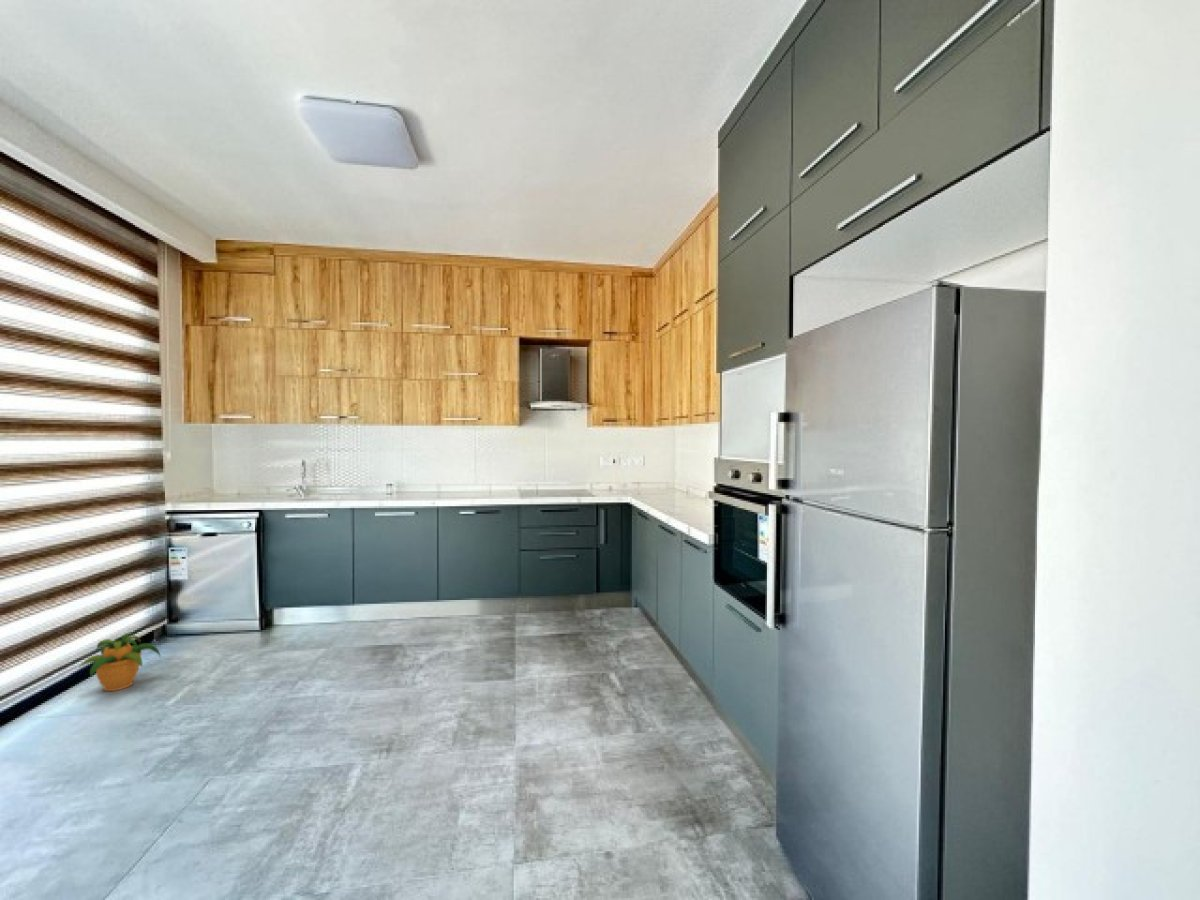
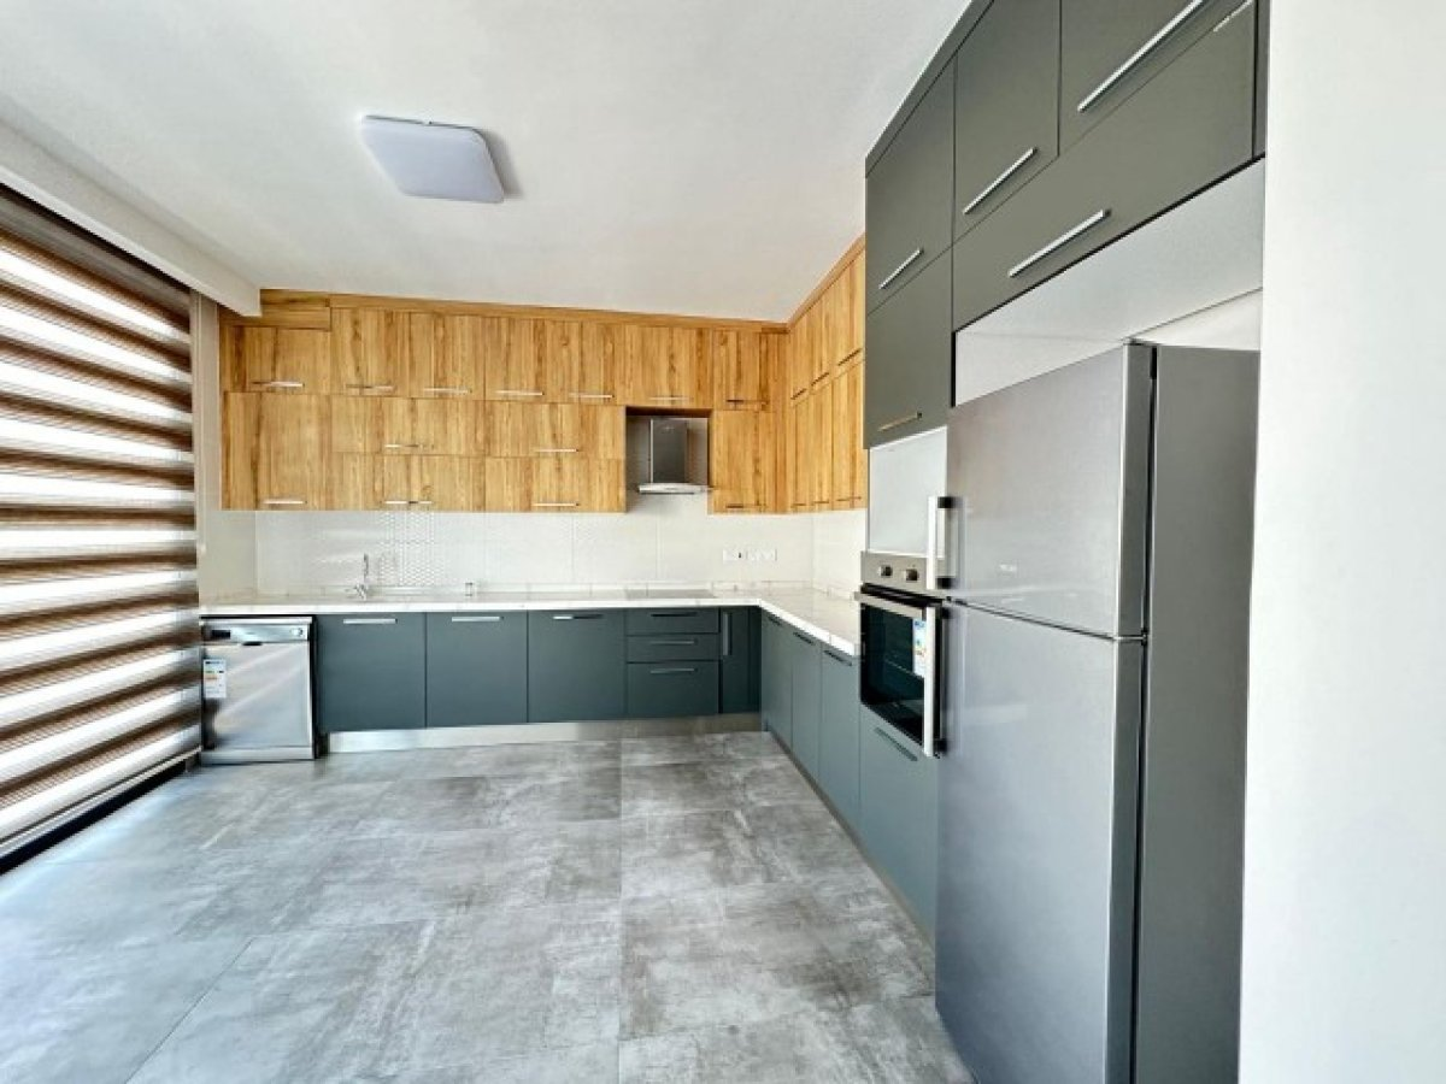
- potted plant [77,631,162,692]
